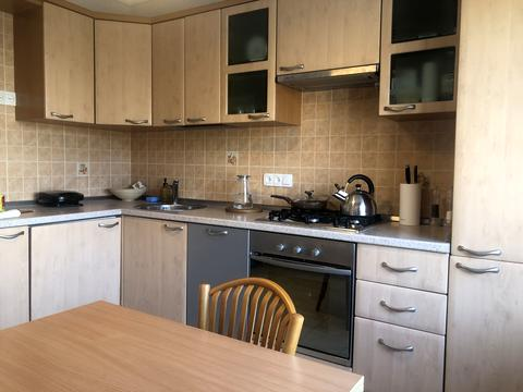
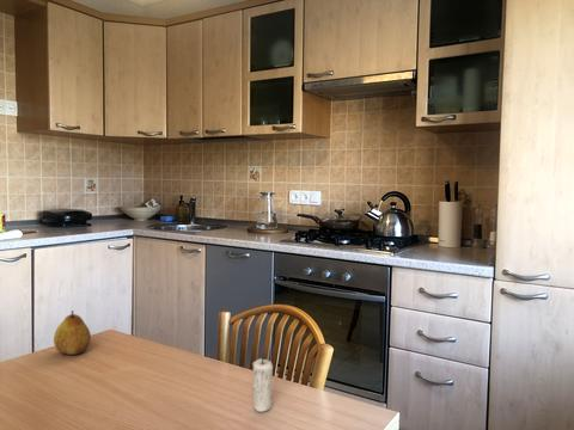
+ candle [251,355,274,413]
+ fruit [53,309,92,356]
